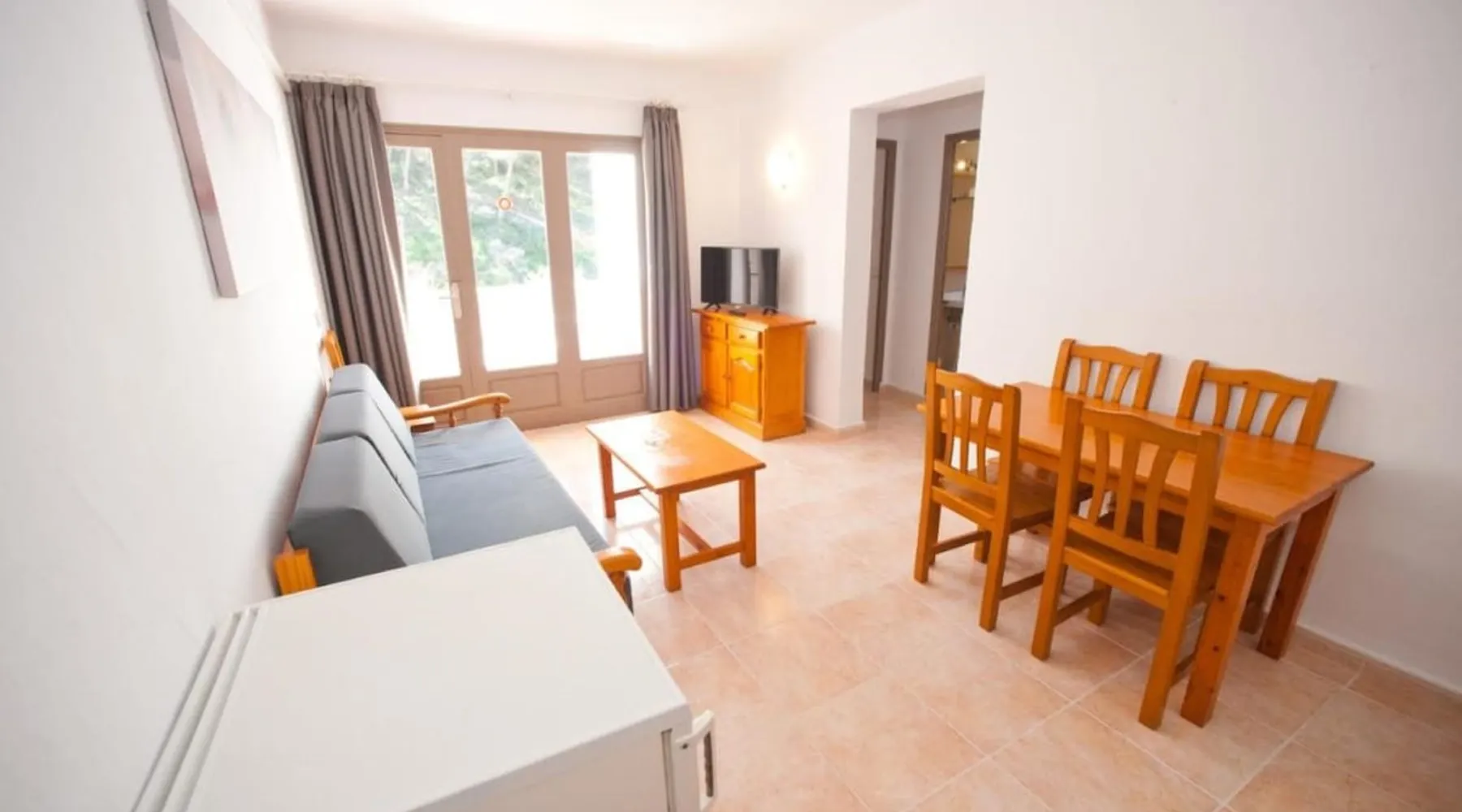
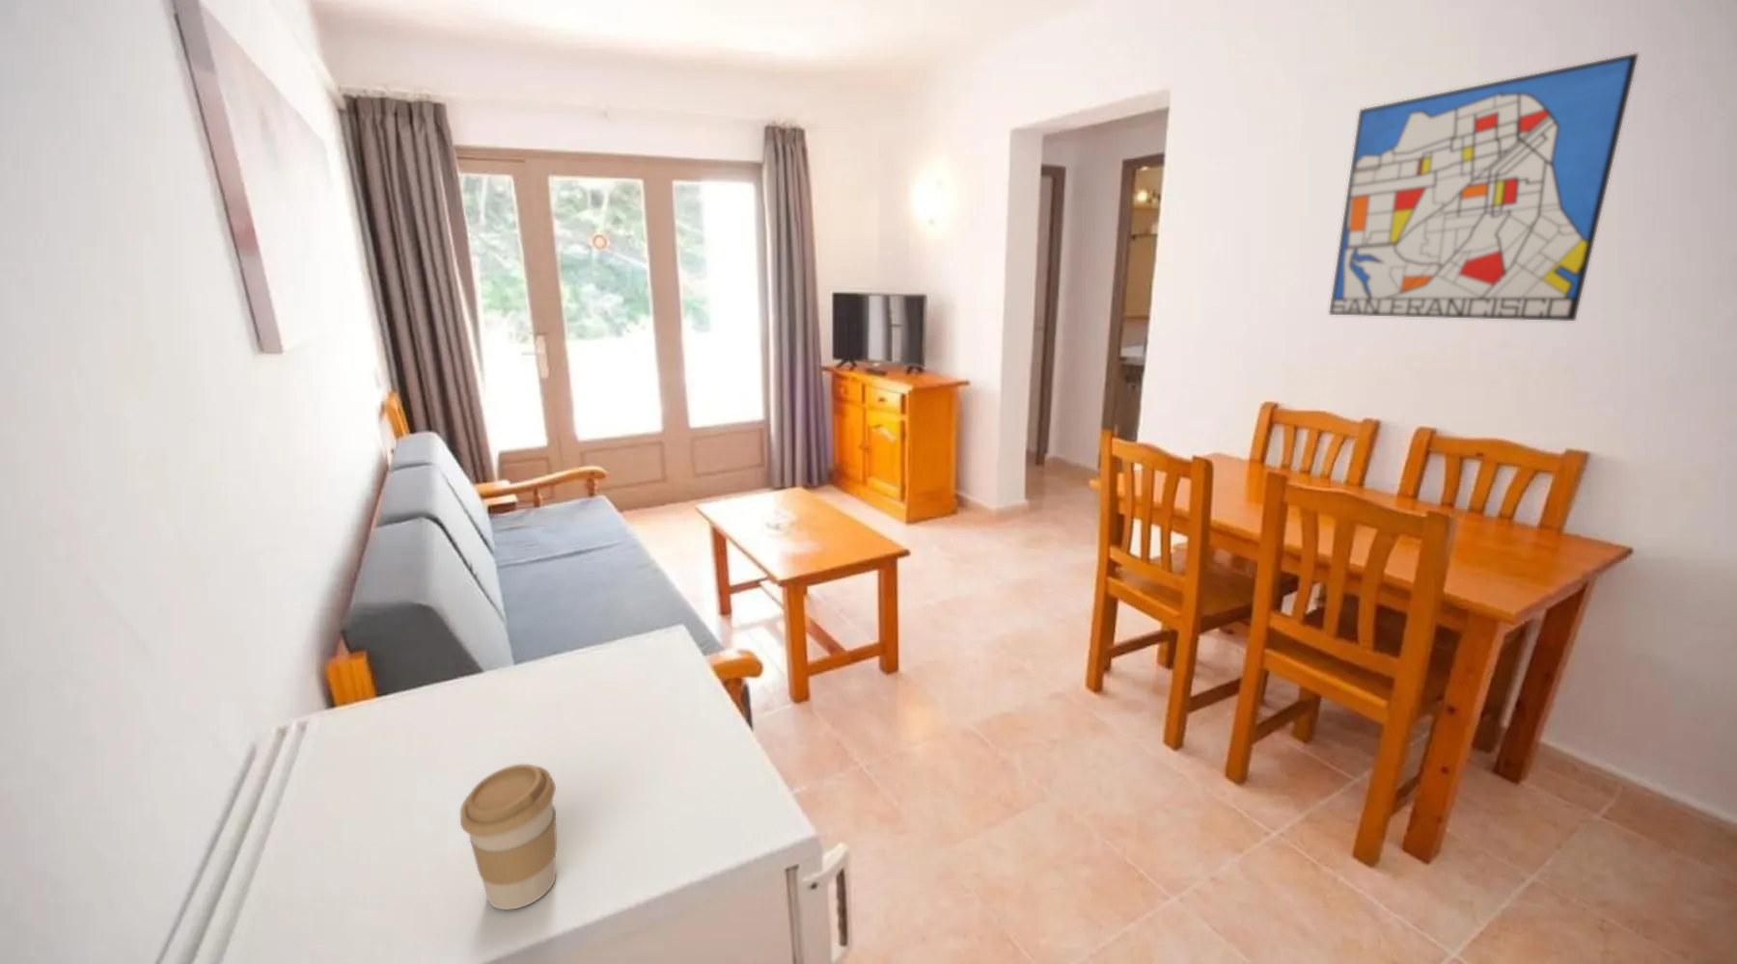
+ coffee cup [460,763,557,911]
+ wall art [1328,52,1640,322]
